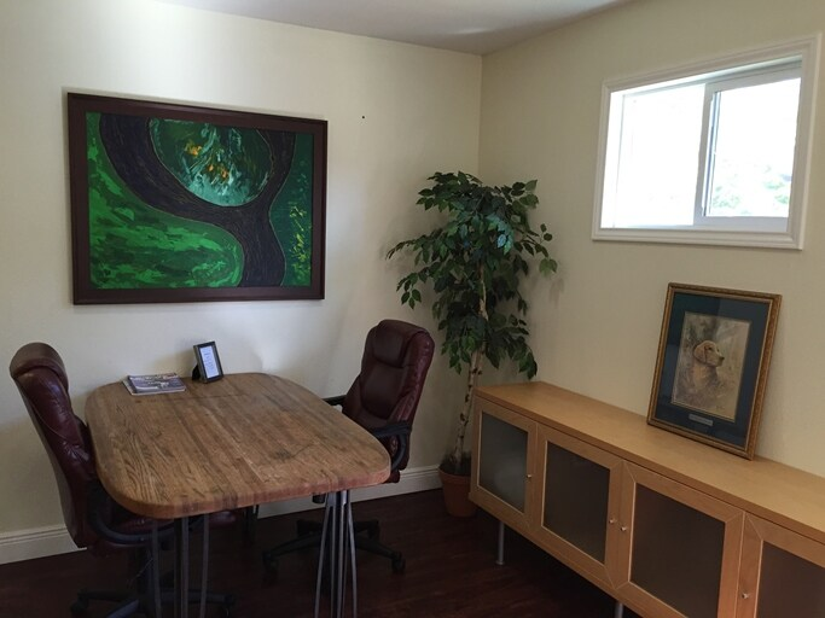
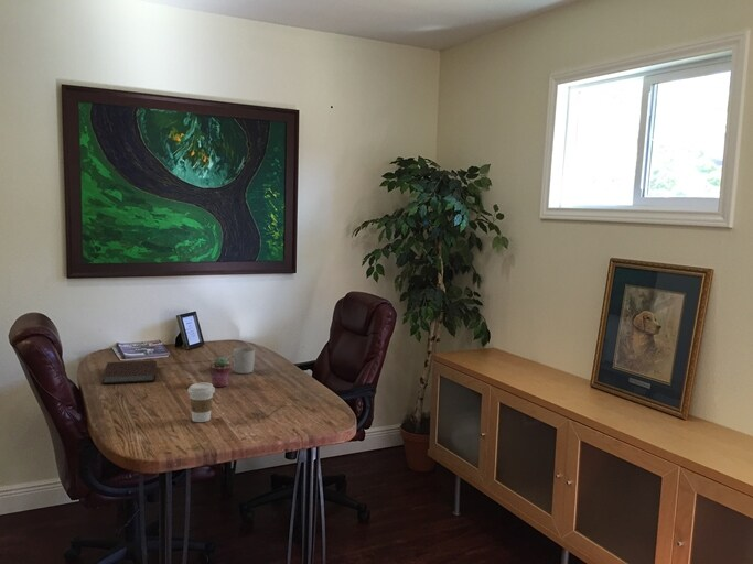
+ coffee cup [186,381,216,423]
+ mug [226,347,256,375]
+ notebook [100,360,158,386]
+ potted succulent [207,356,233,388]
